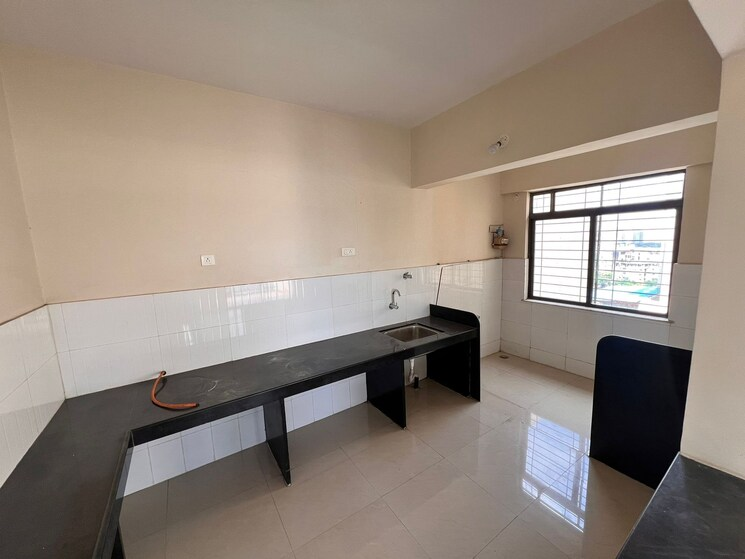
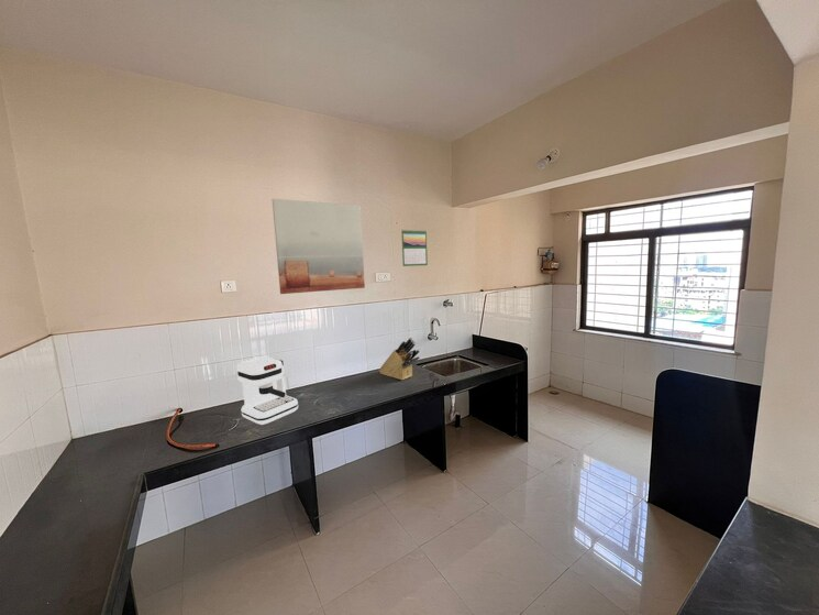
+ knife block [377,337,421,381]
+ coffee maker [235,355,299,426]
+ calendar [400,229,429,267]
+ wall art [272,198,366,295]
